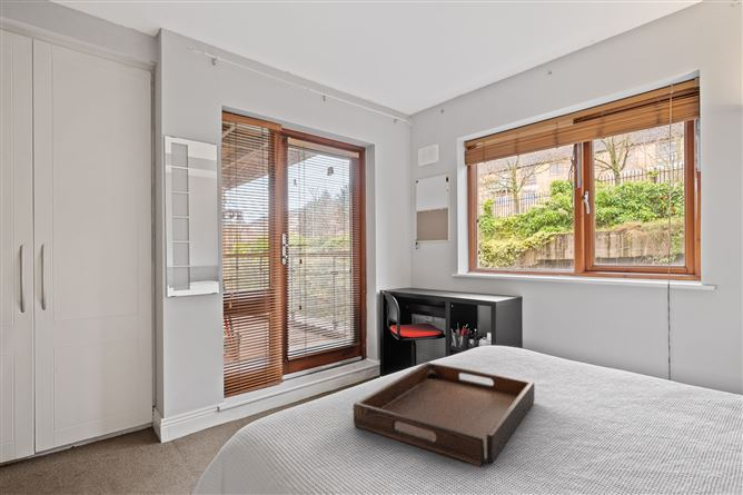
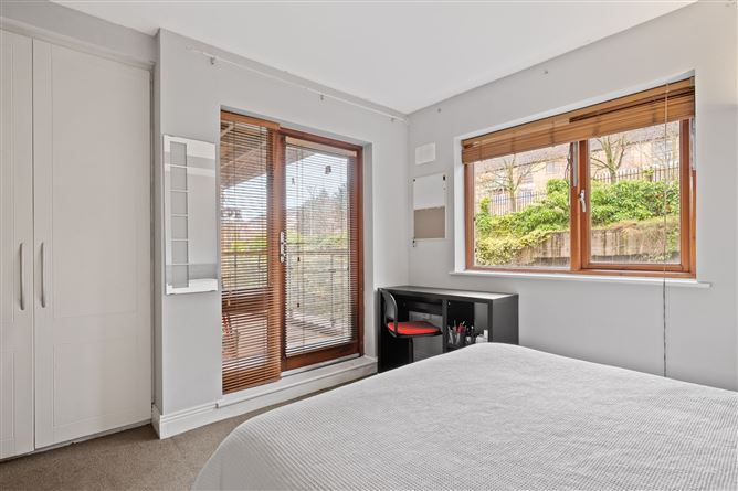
- serving tray [353,362,536,467]
